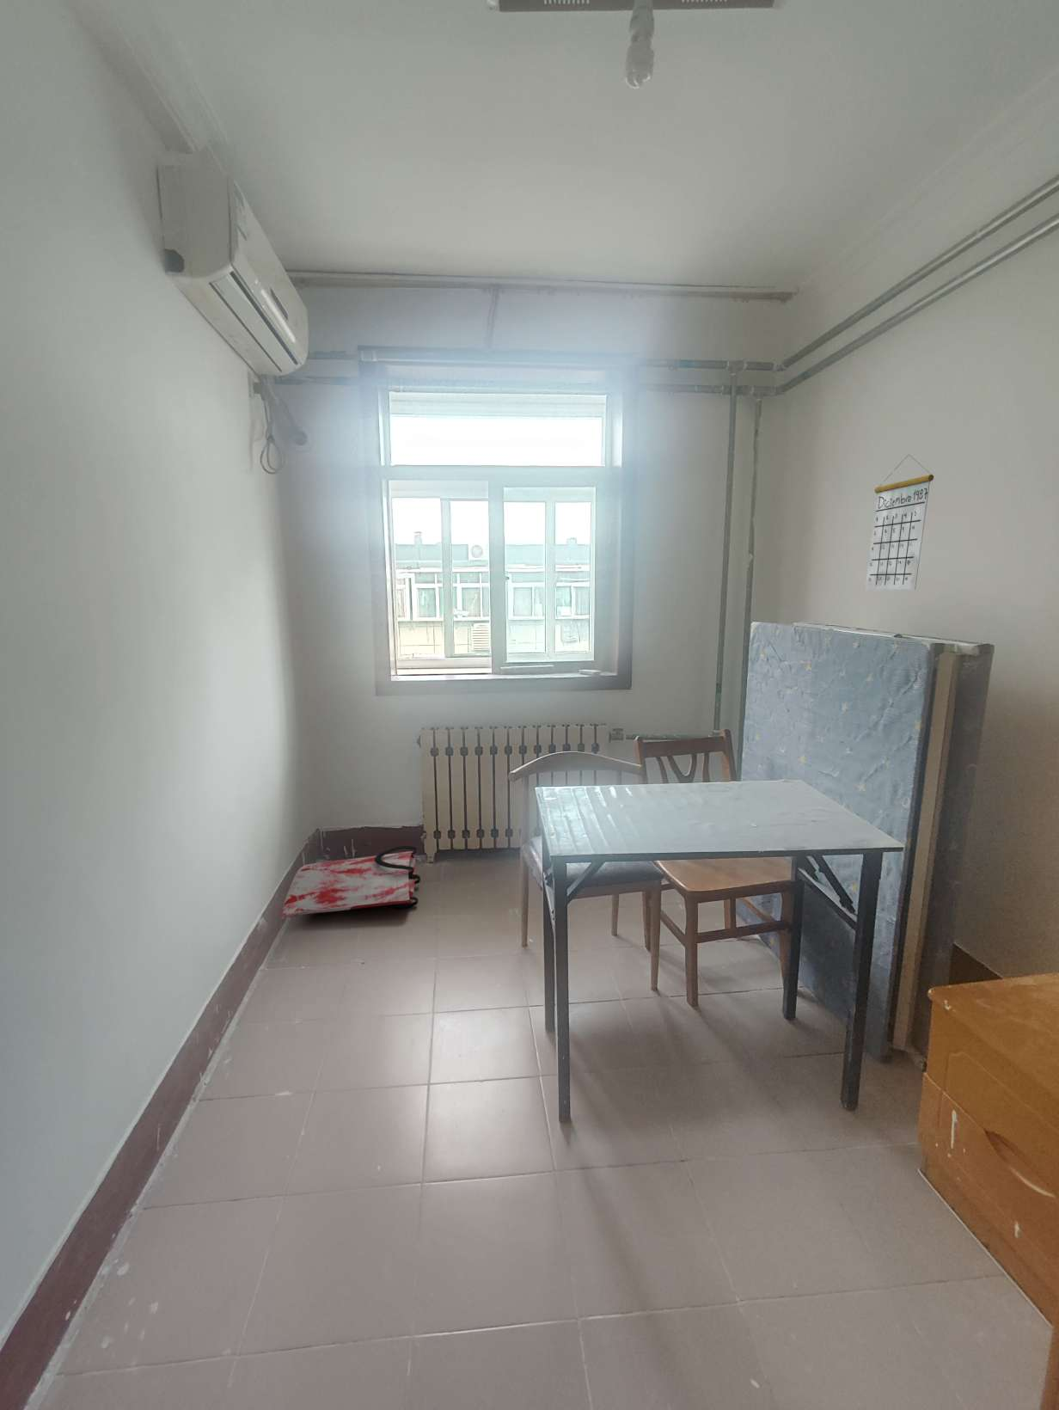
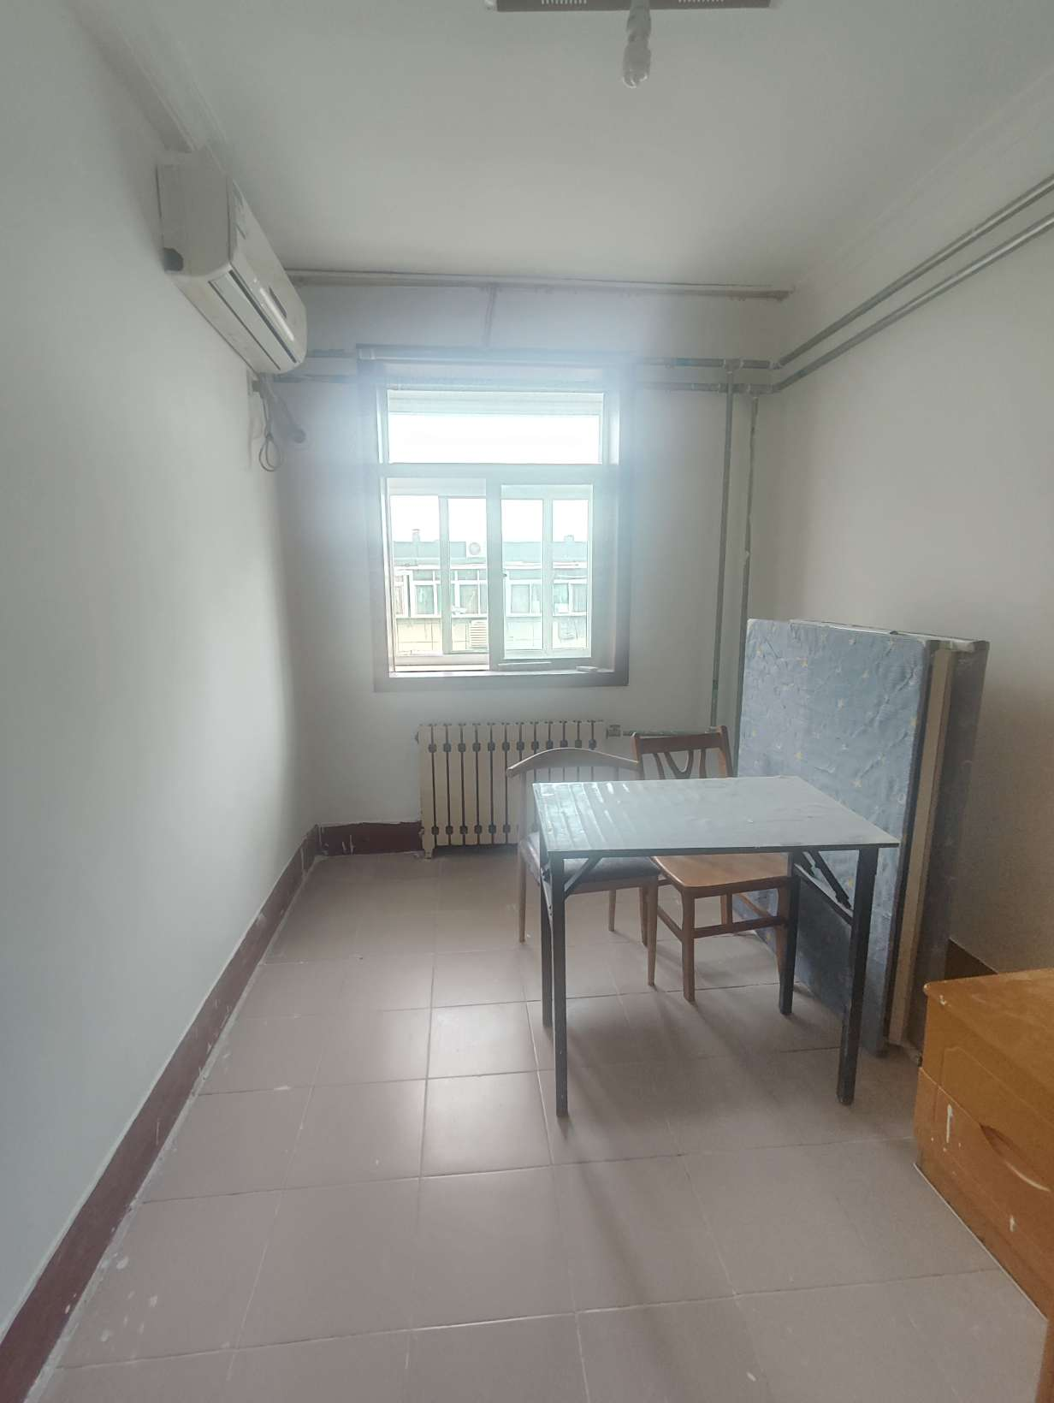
- calendar [864,454,934,591]
- bag [280,845,422,918]
